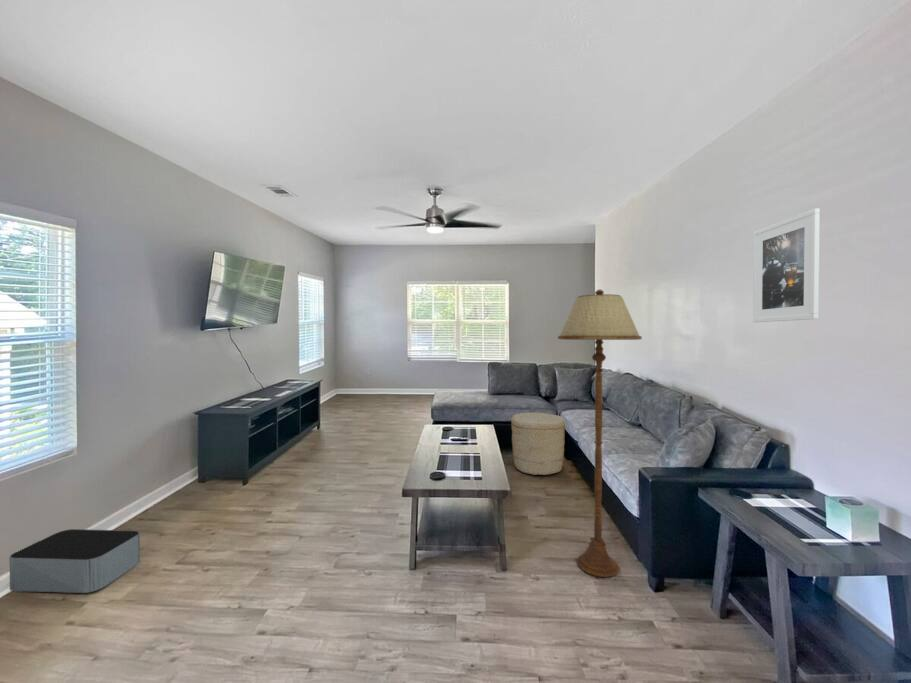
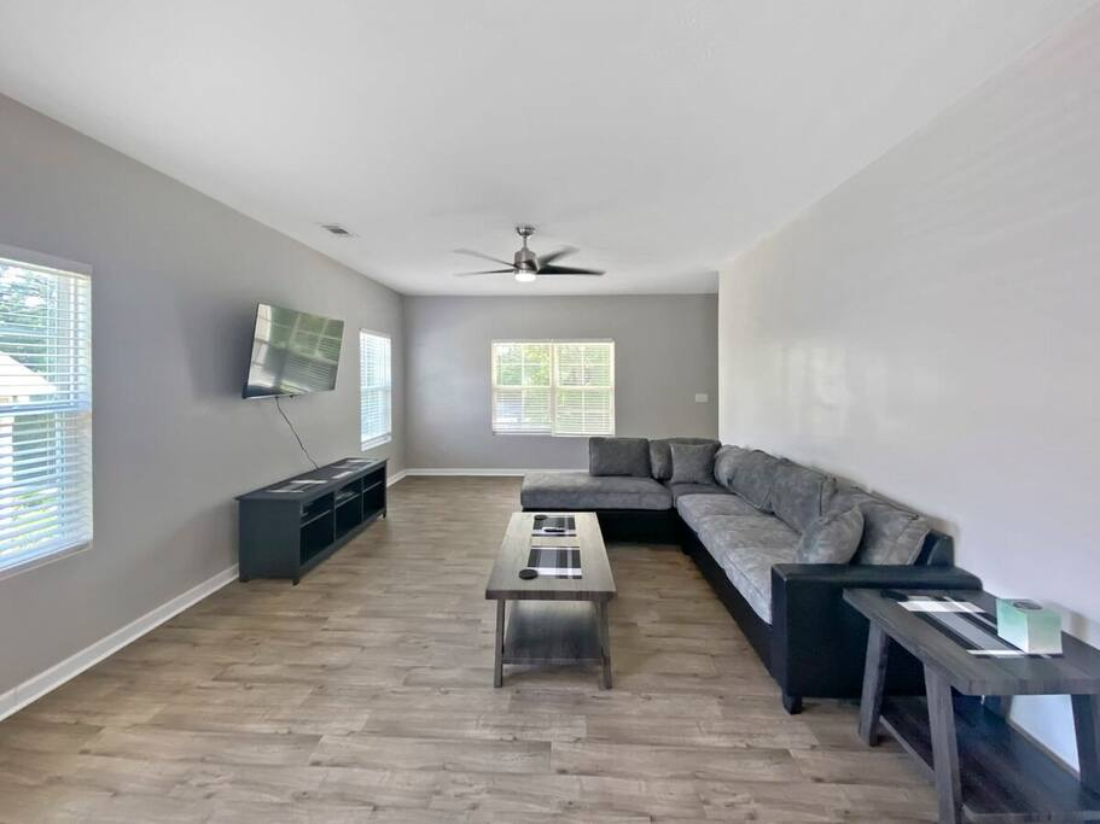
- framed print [752,208,821,323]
- storage bin [9,528,141,594]
- basket [510,412,567,476]
- floor lamp [557,289,643,578]
